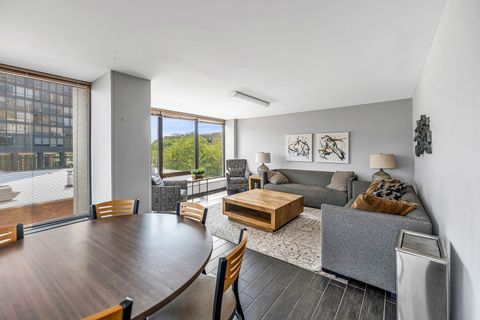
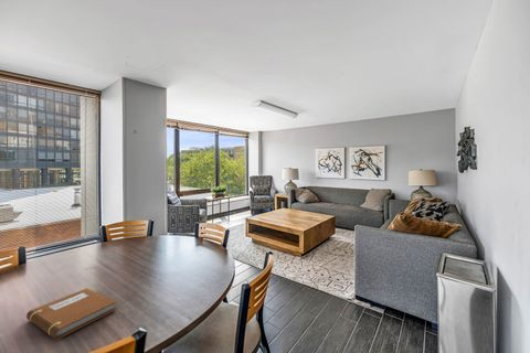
+ notebook [25,288,117,341]
